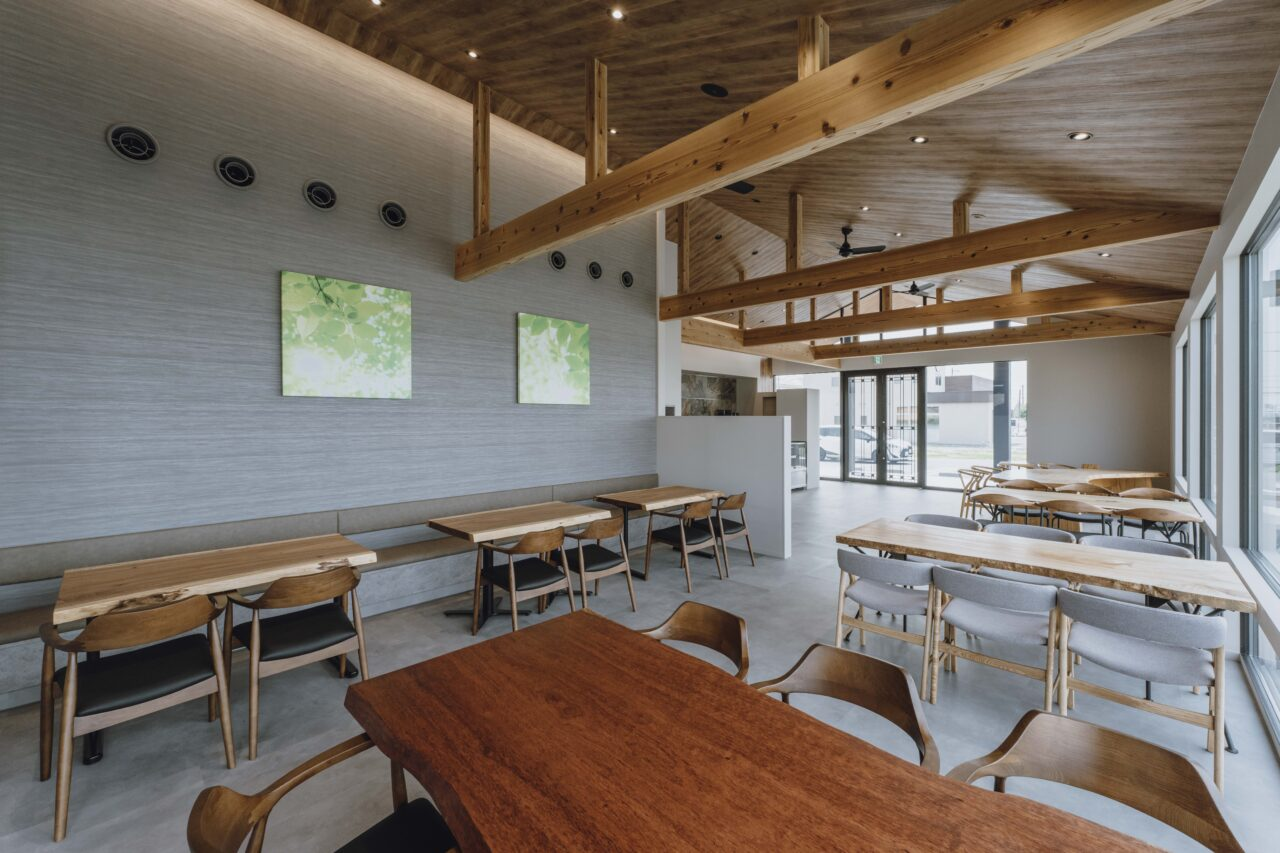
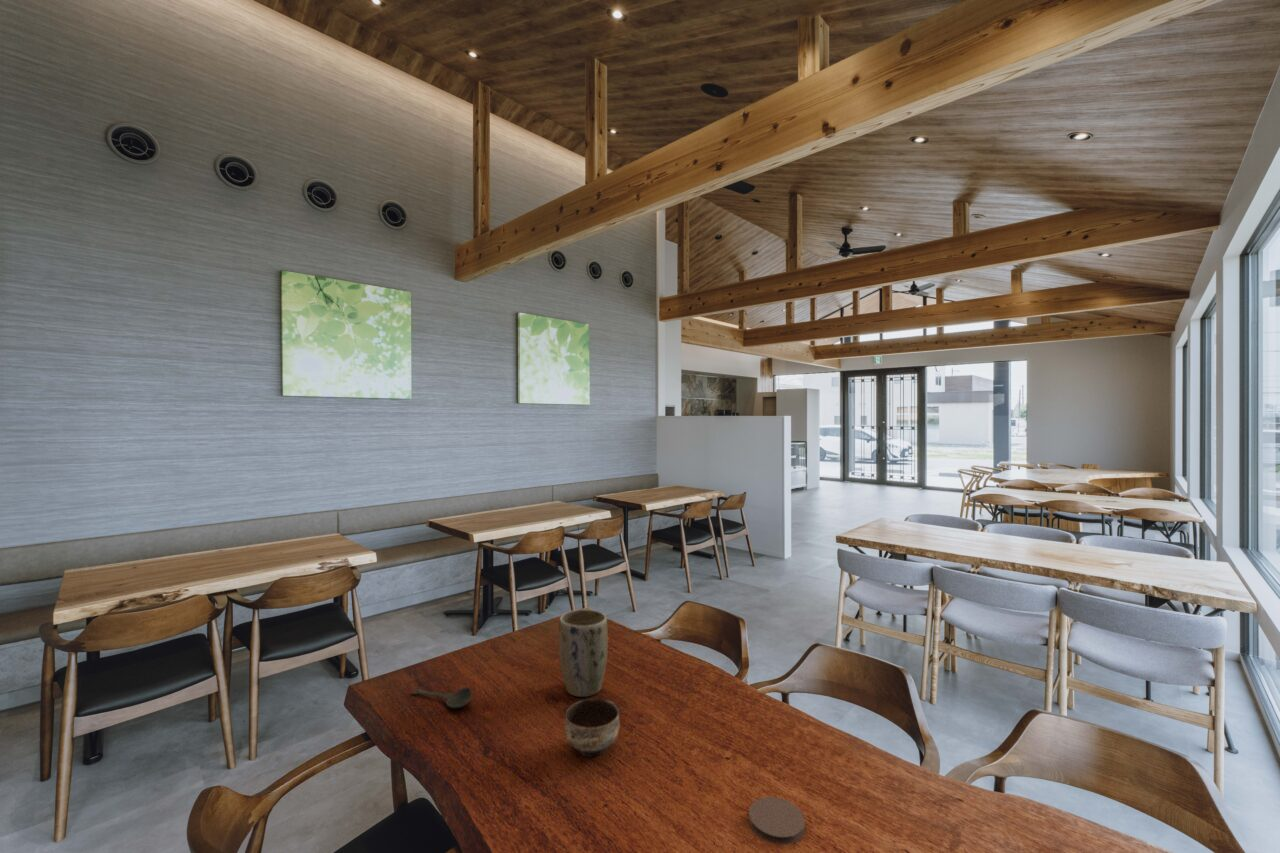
+ spoon [411,687,473,709]
+ coaster [748,796,806,846]
+ plant pot [558,608,609,698]
+ ceramic bowl [564,698,621,758]
